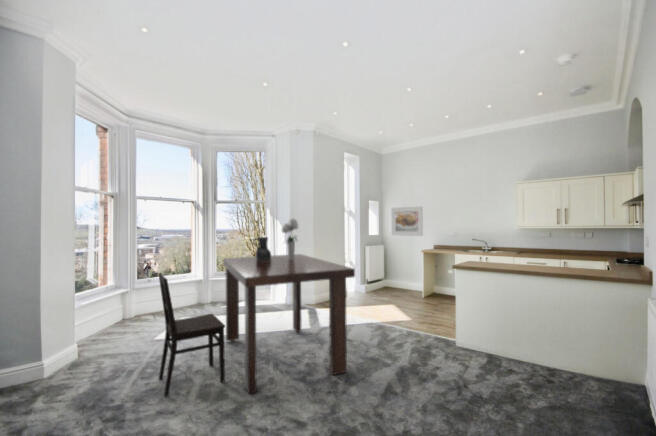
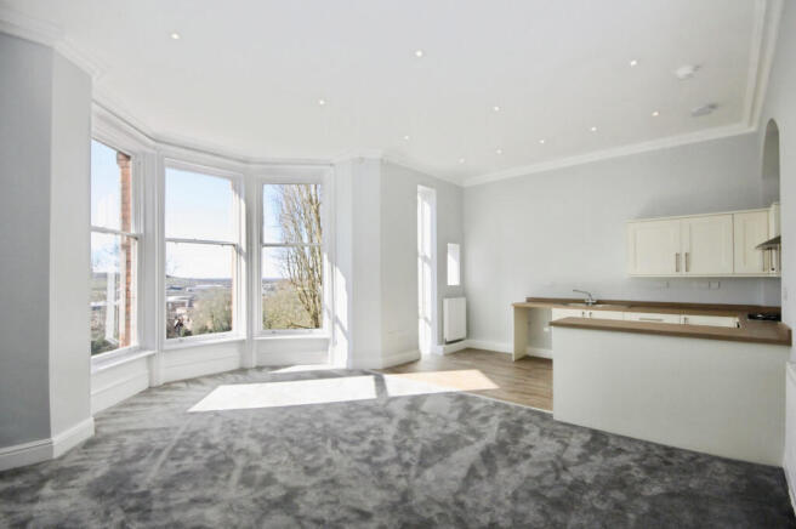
- dining table [222,253,356,395]
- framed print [390,206,424,237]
- vase [252,236,272,261]
- dining chair [157,272,226,398]
- bouquet [280,217,300,259]
